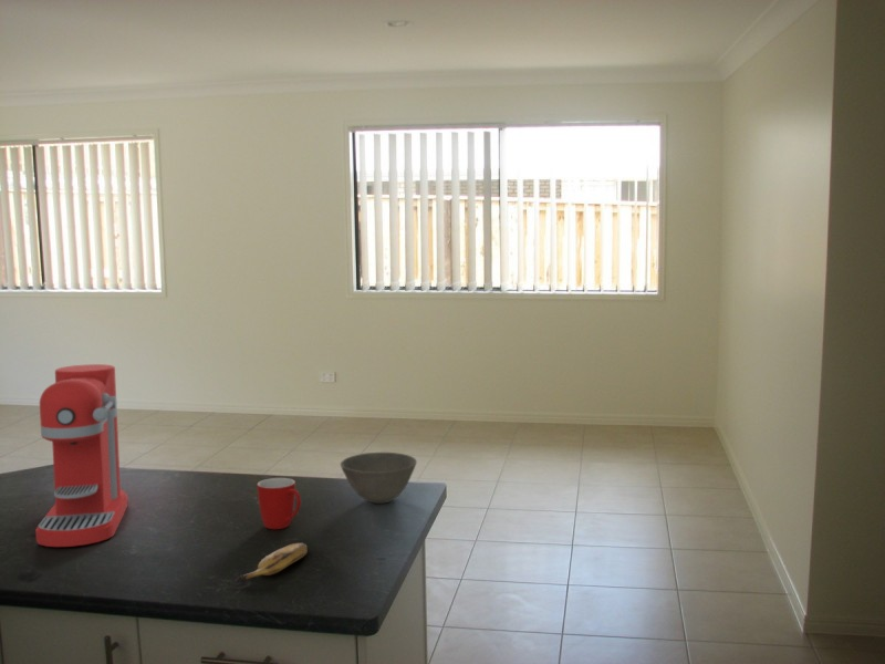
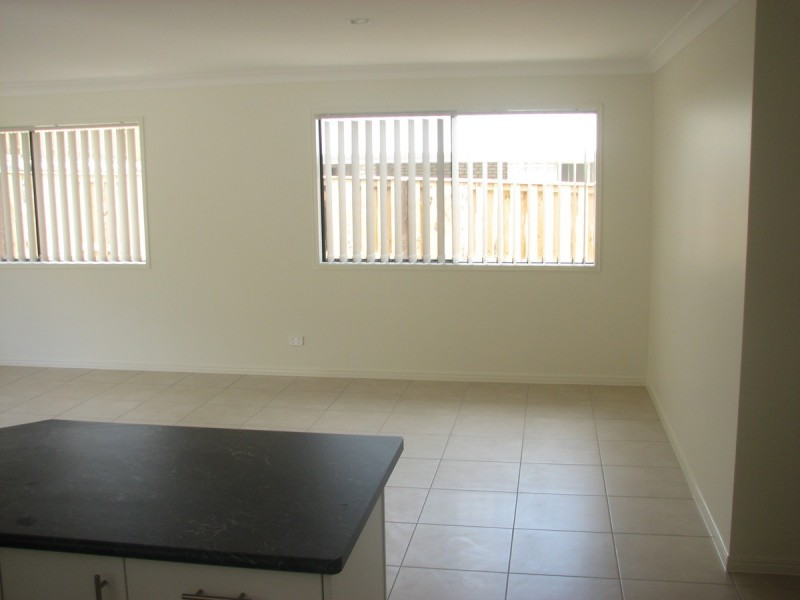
- banana [235,542,309,582]
- coffee maker [34,363,129,548]
- mug [257,477,302,530]
- bowl [340,452,418,505]
